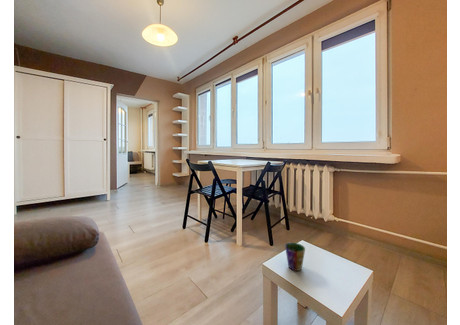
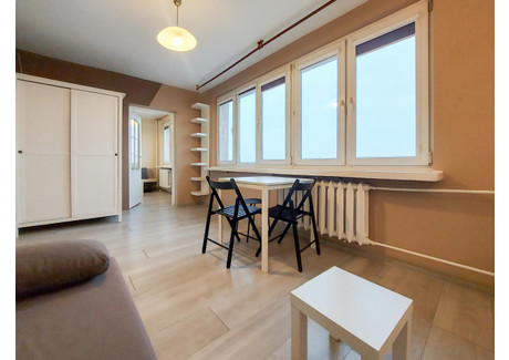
- cup [284,242,306,272]
